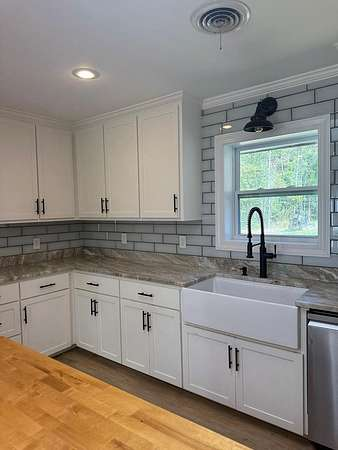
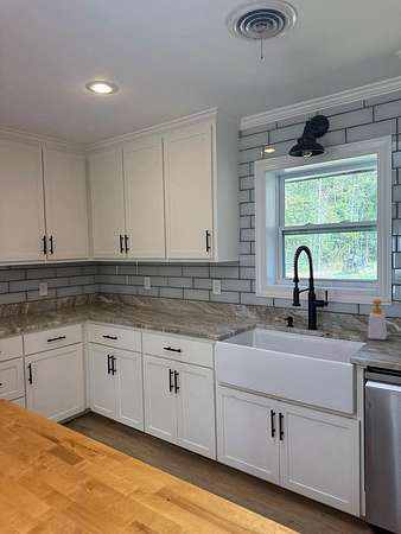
+ soap bottle [367,298,396,341]
